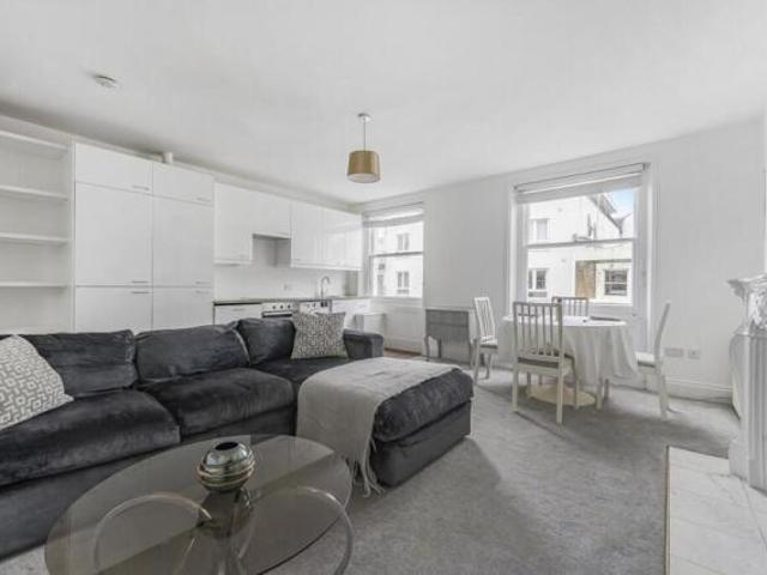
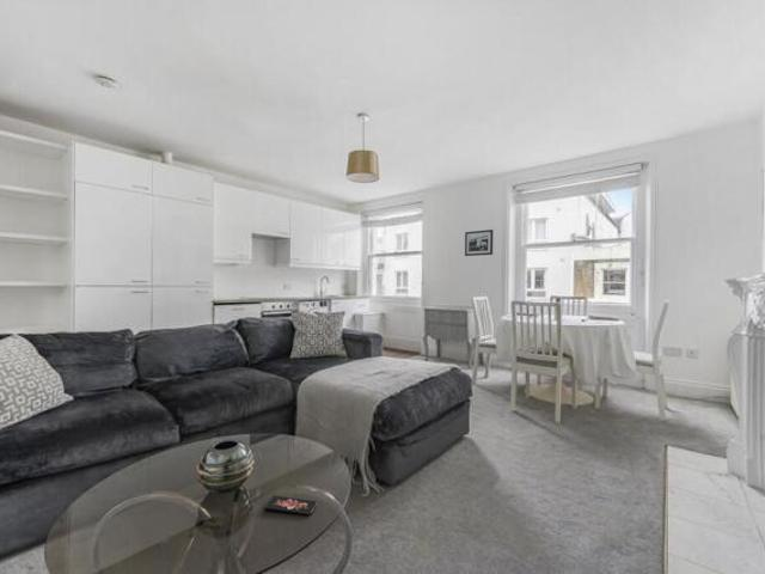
+ picture frame [464,228,495,257]
+ smartphone [263,495,318,517]
